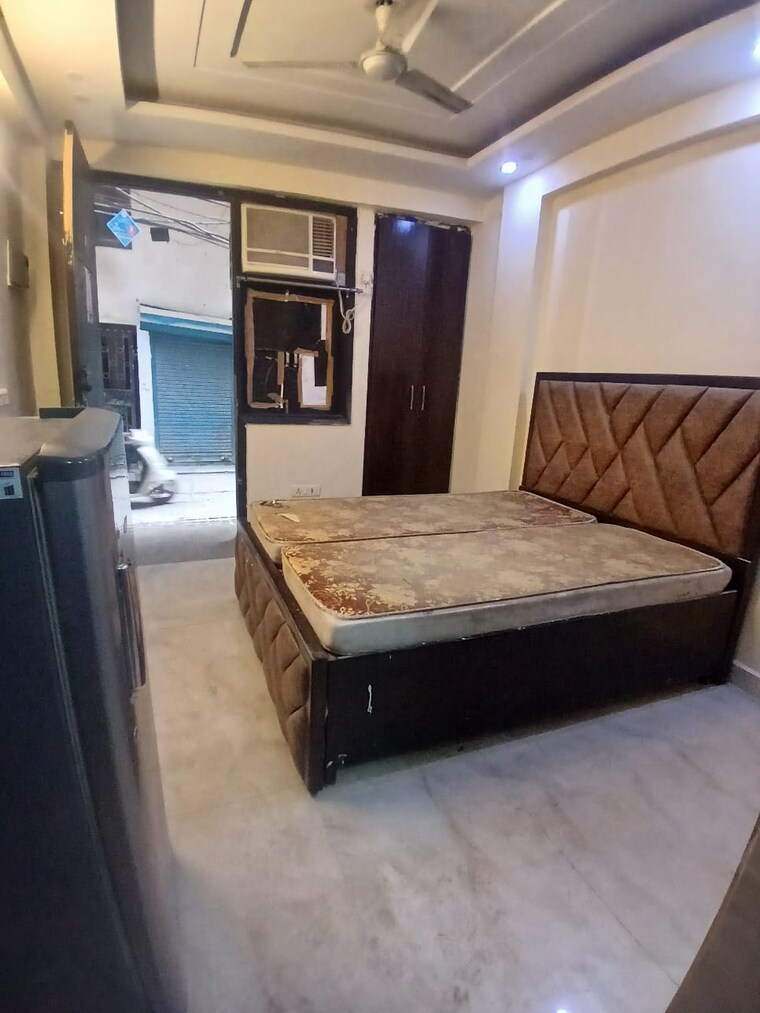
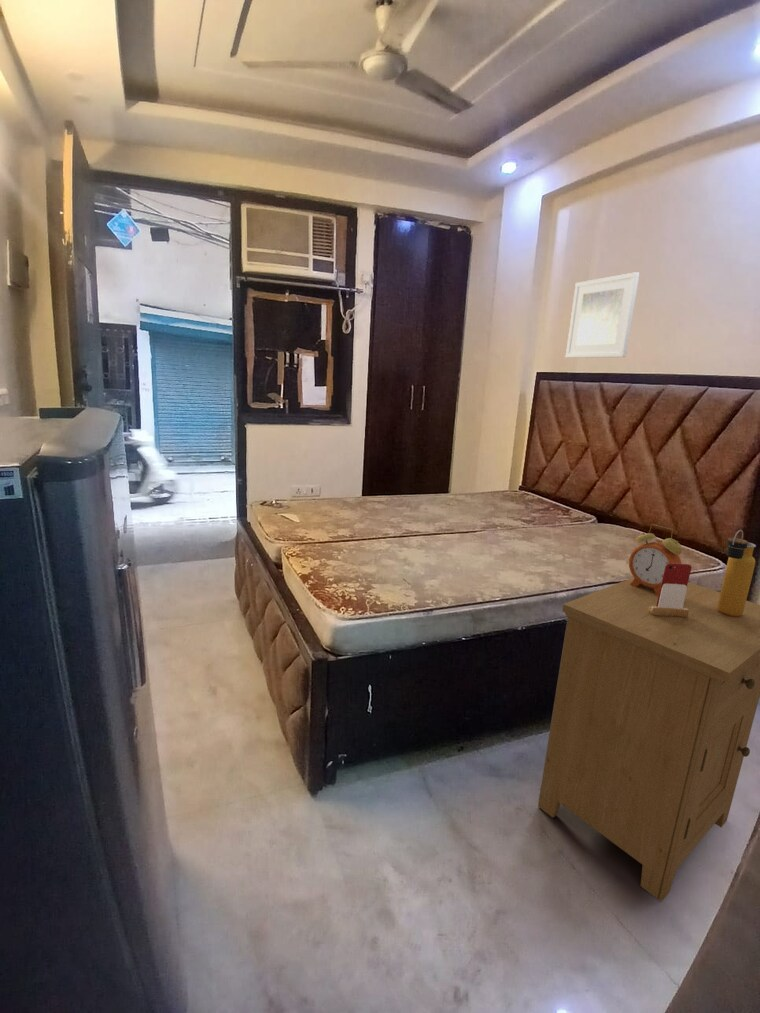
+ water bottle [717,529,757,617]
+ phone [649,563,692,617]
+ alarm clock [628,523,683,595]
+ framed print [565,271,640,359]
+ nightstand [537,576,760,902]
